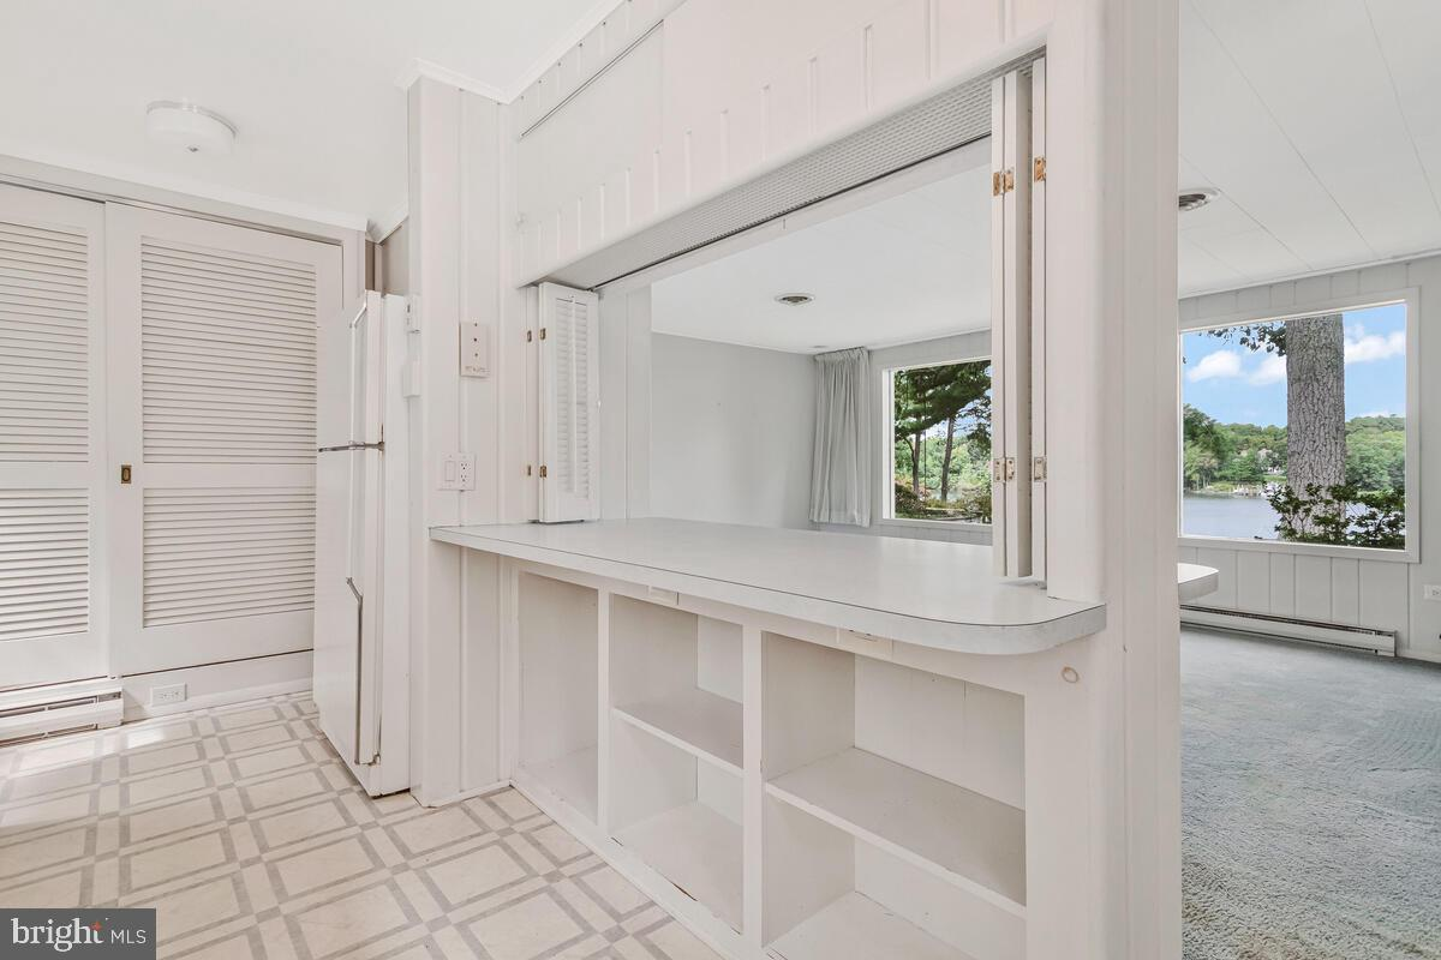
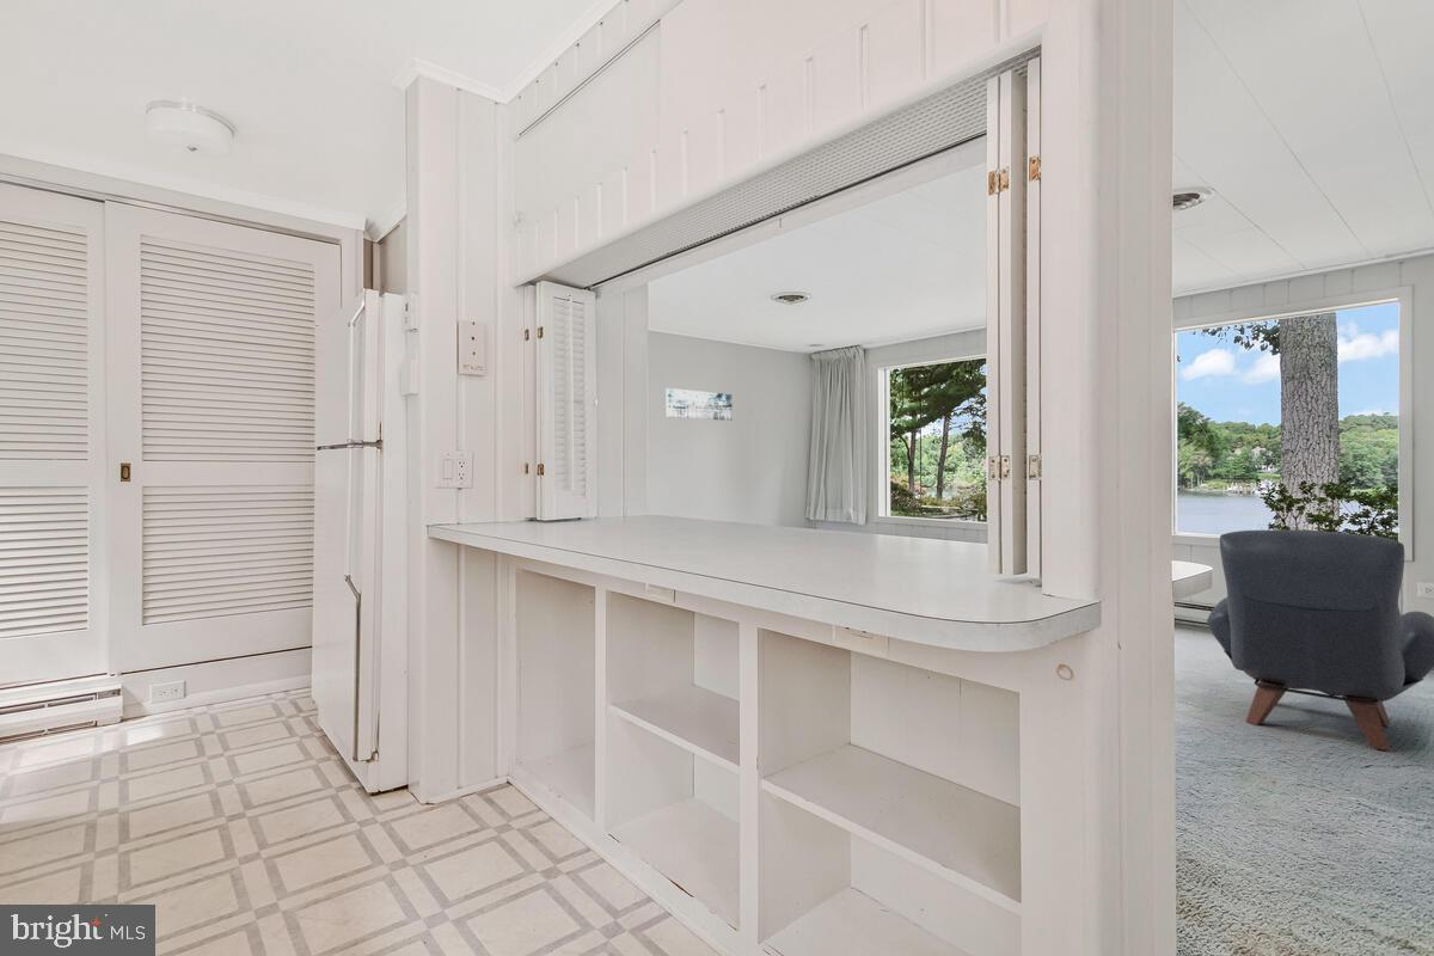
+ wall art [666,387,734,422]
+ armchair [1206,528,1434,752]
